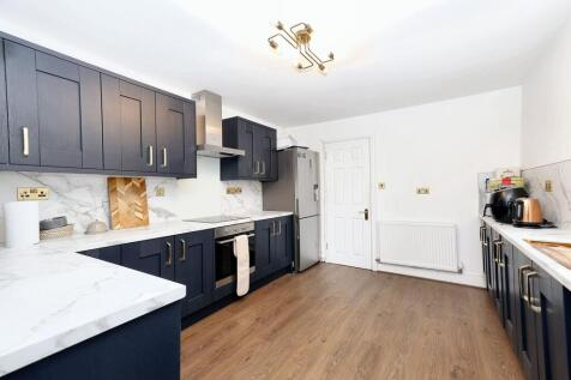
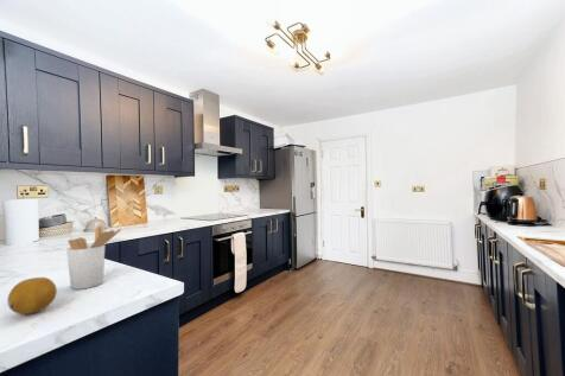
+ fruit [6,276,58,316]
+ utensil holder [65,224,122,291]
